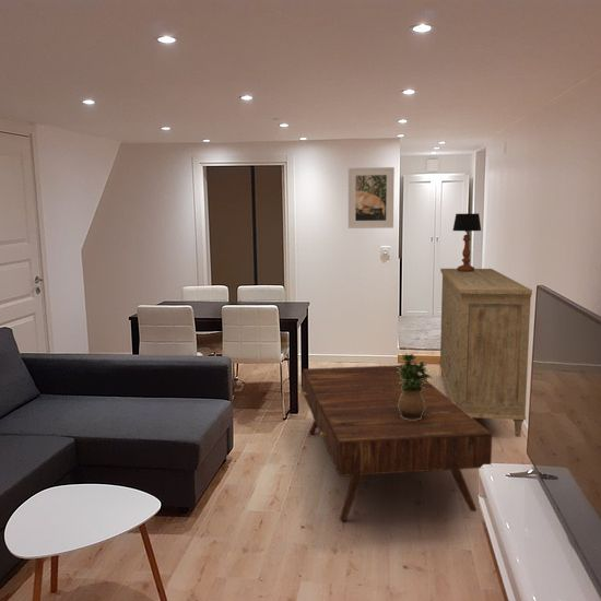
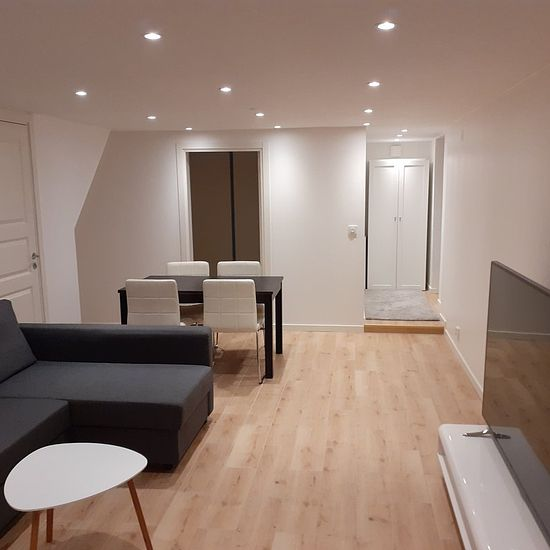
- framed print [347,166,396,229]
- coffee table [300,364,493,521]
- potted plant [397,352,433,421]
- dresser [438,268,533,438]
- table lamp [451,212,482,272]
